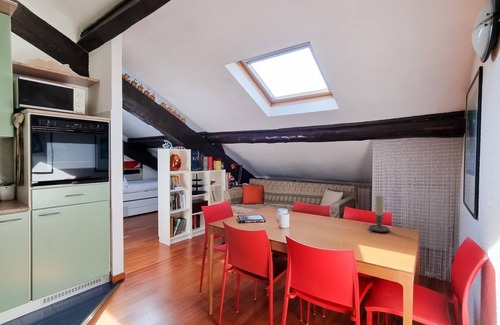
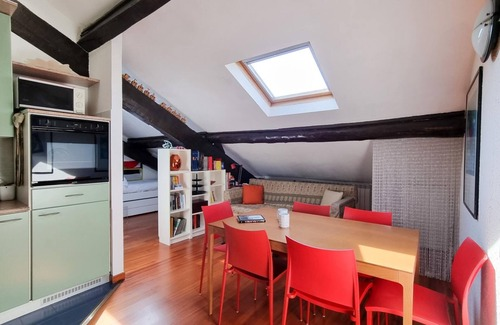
- candle holder [368,194,391,233]
